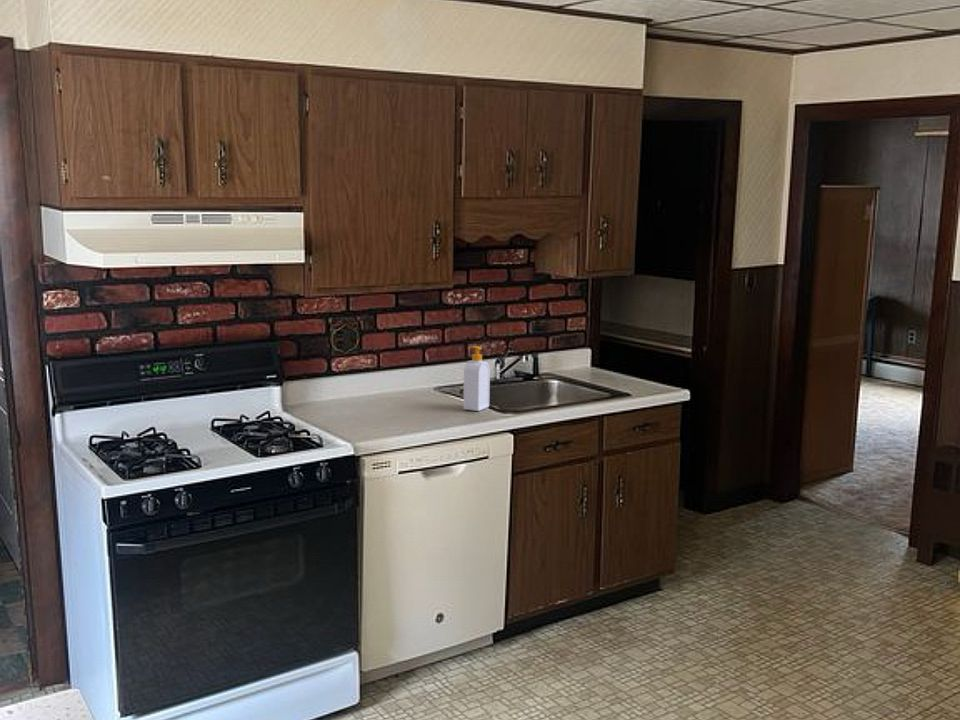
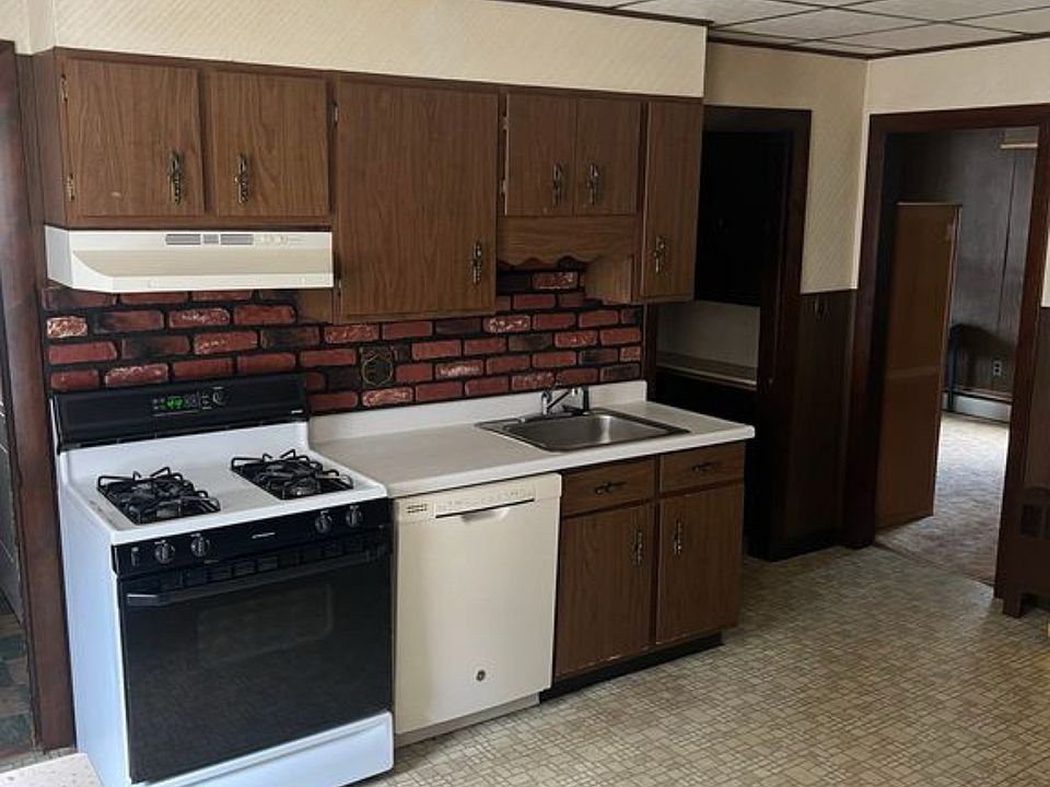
- soap bottle [462,345,491,412]
